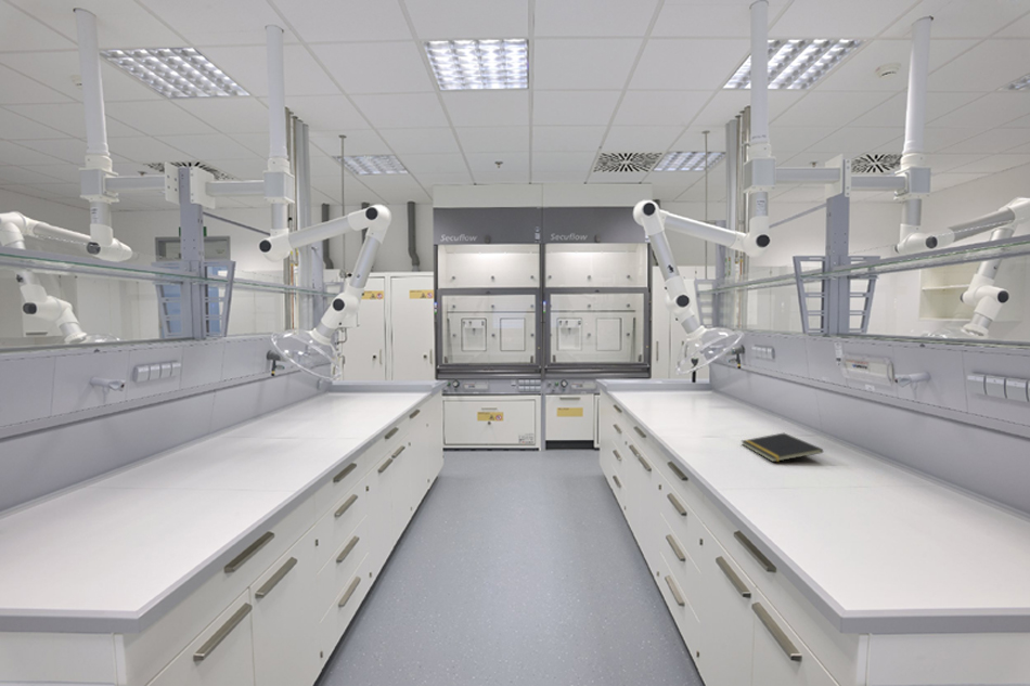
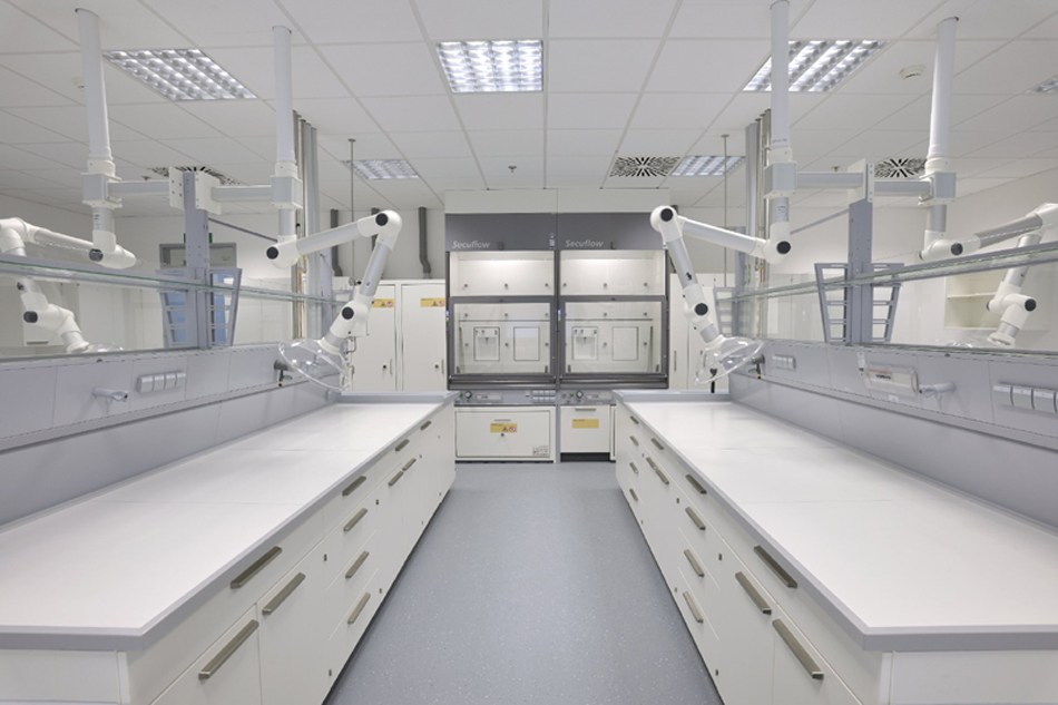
- notepad [741,432,824,463]
